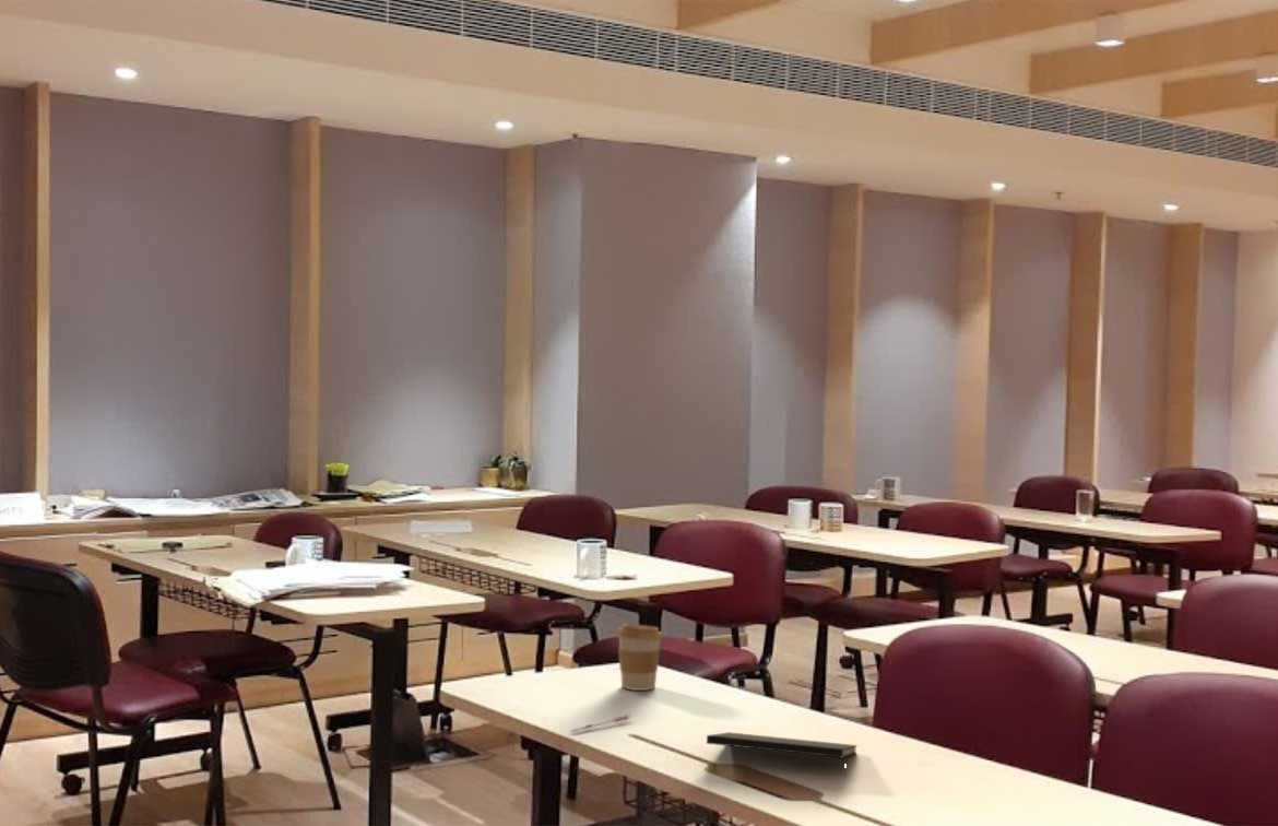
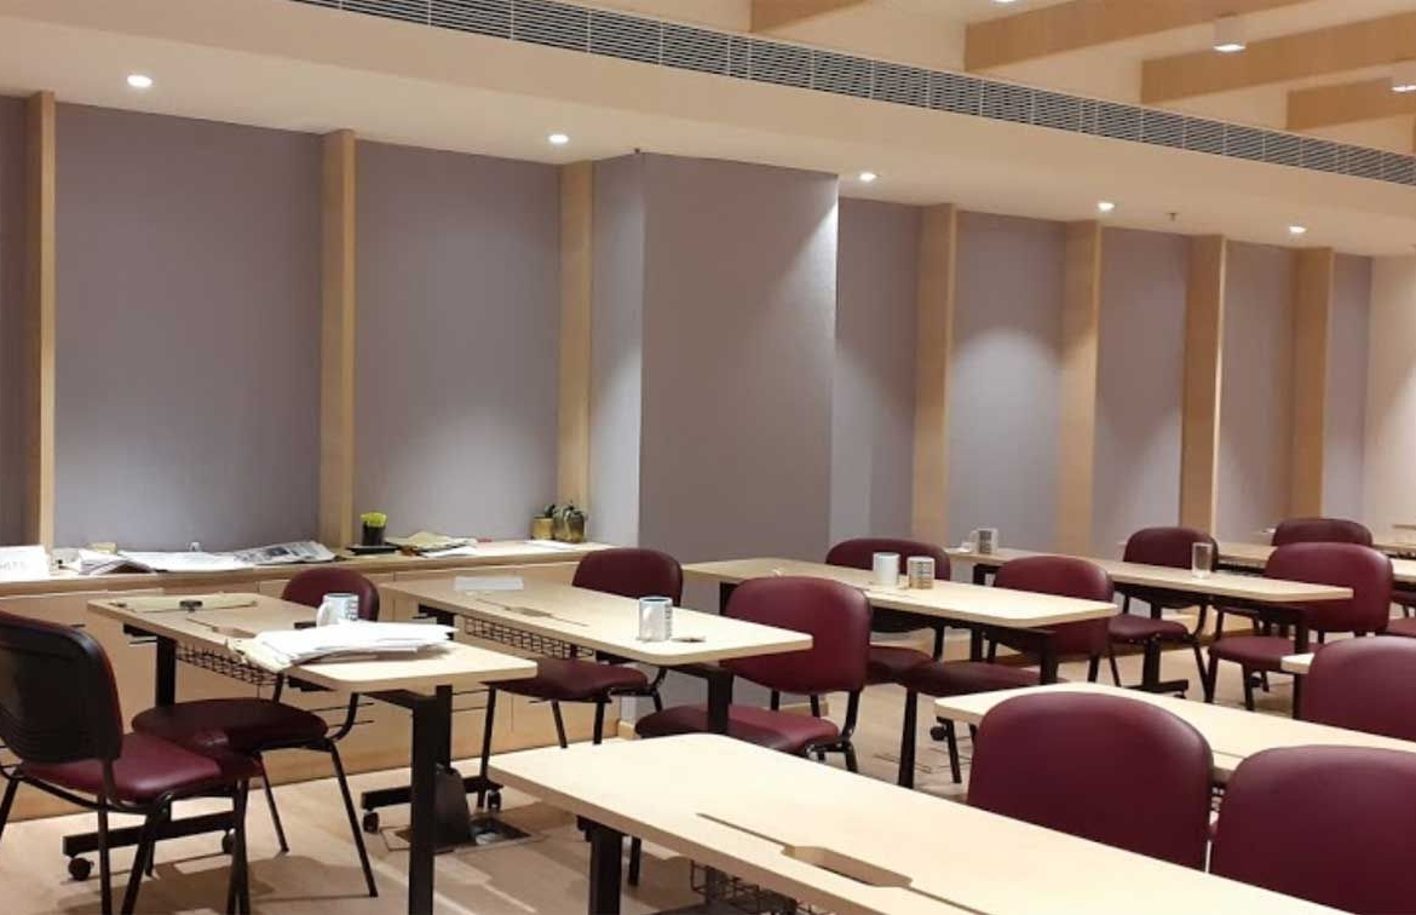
- pen [570,713,631,733]
- notepad [706,731,859,778]
- coffee cup [616,623,663,692]
